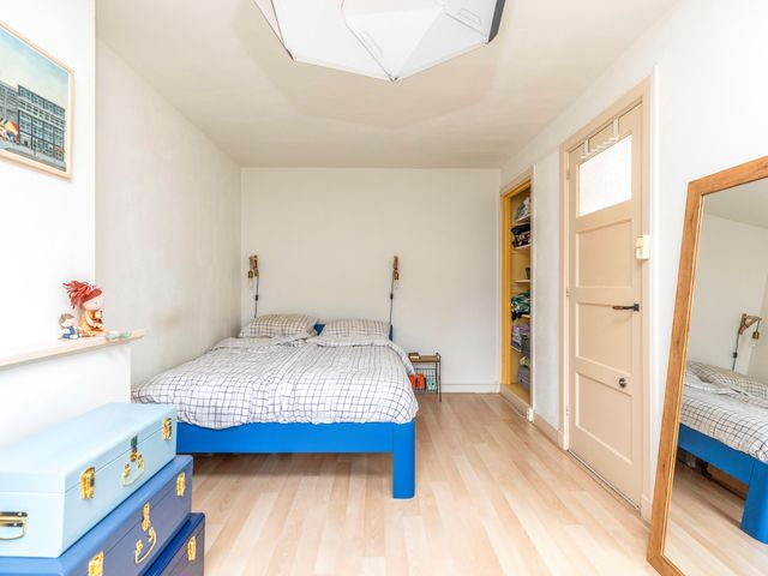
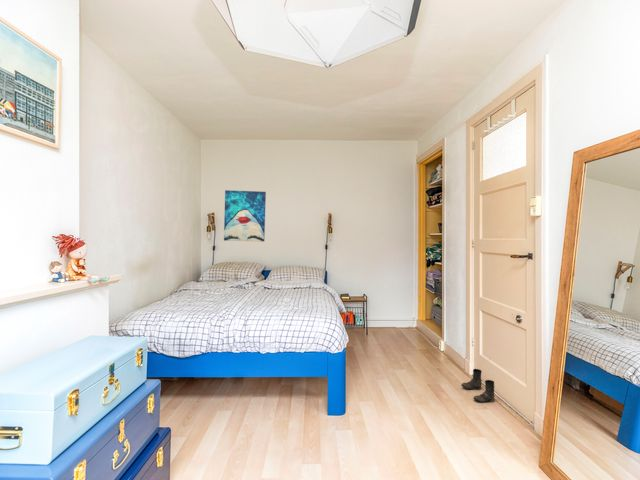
+ boots [460,368,496,404]
+ wall art [223,189,267,243]
